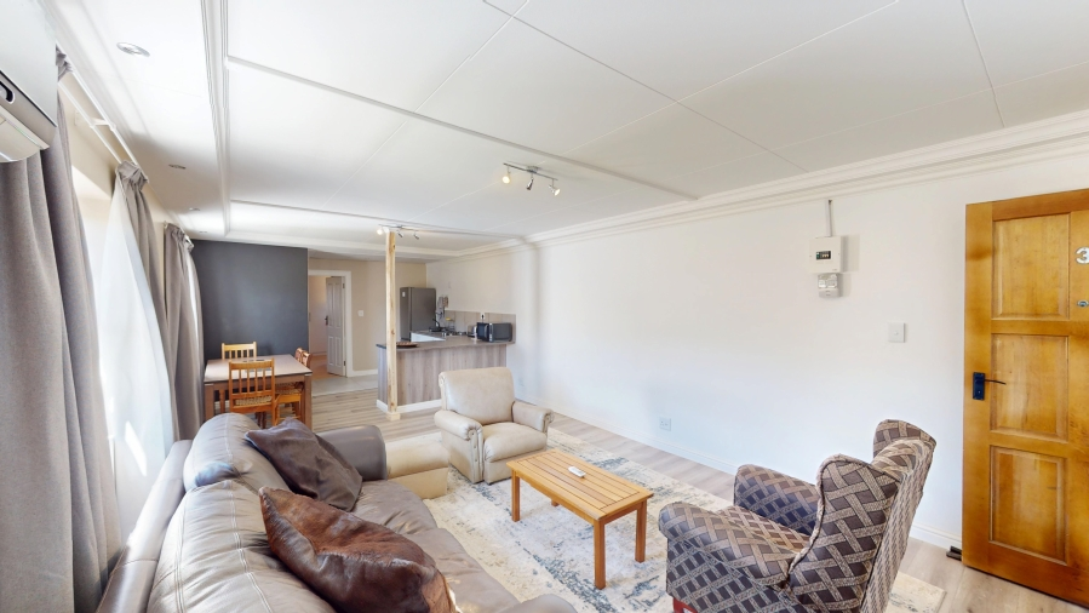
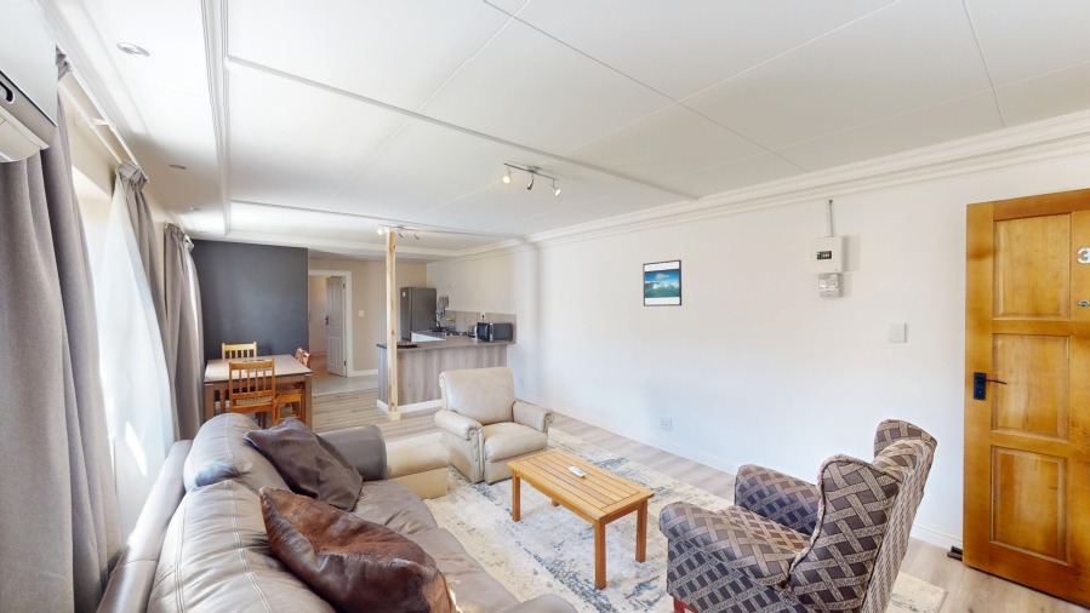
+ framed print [641,258,683,308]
